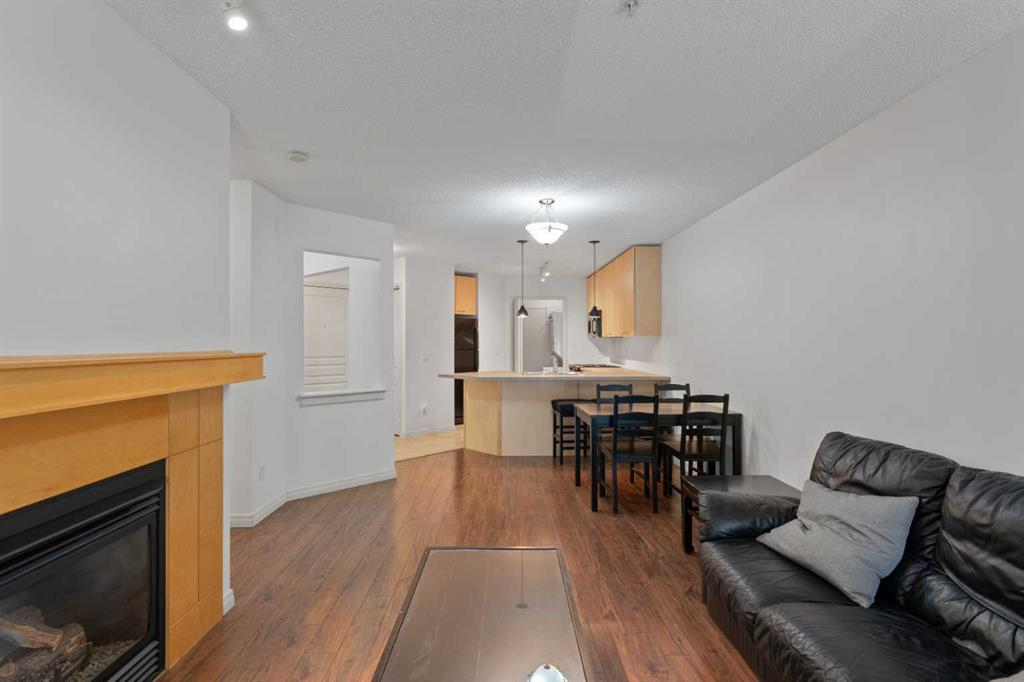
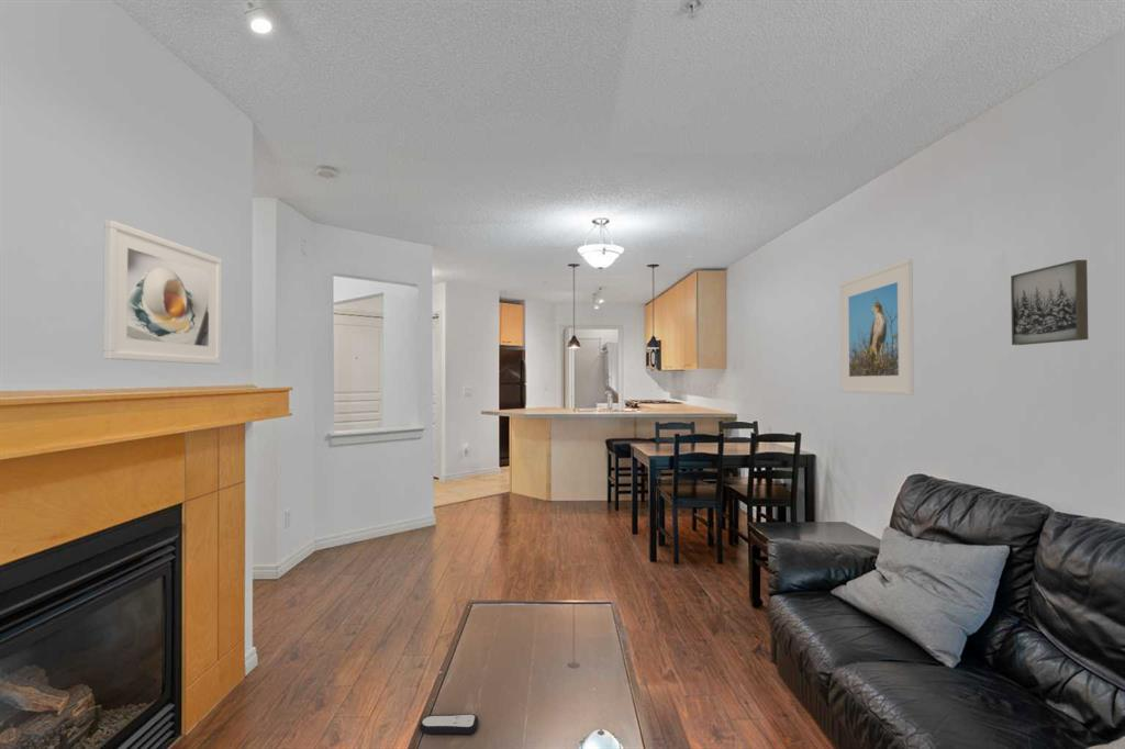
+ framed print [102,219,223,366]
+ remote control [419,713,479,736]
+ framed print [838,258,915,396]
+ wall art [1010,259,1089,346]
